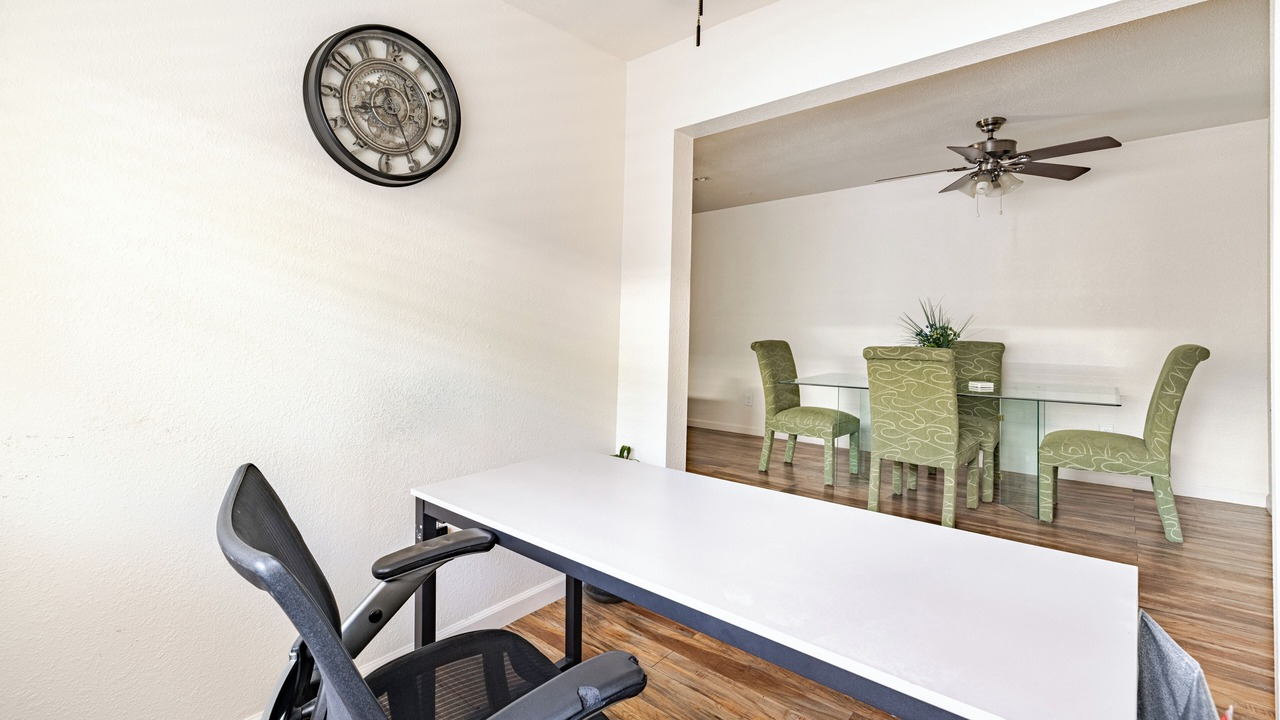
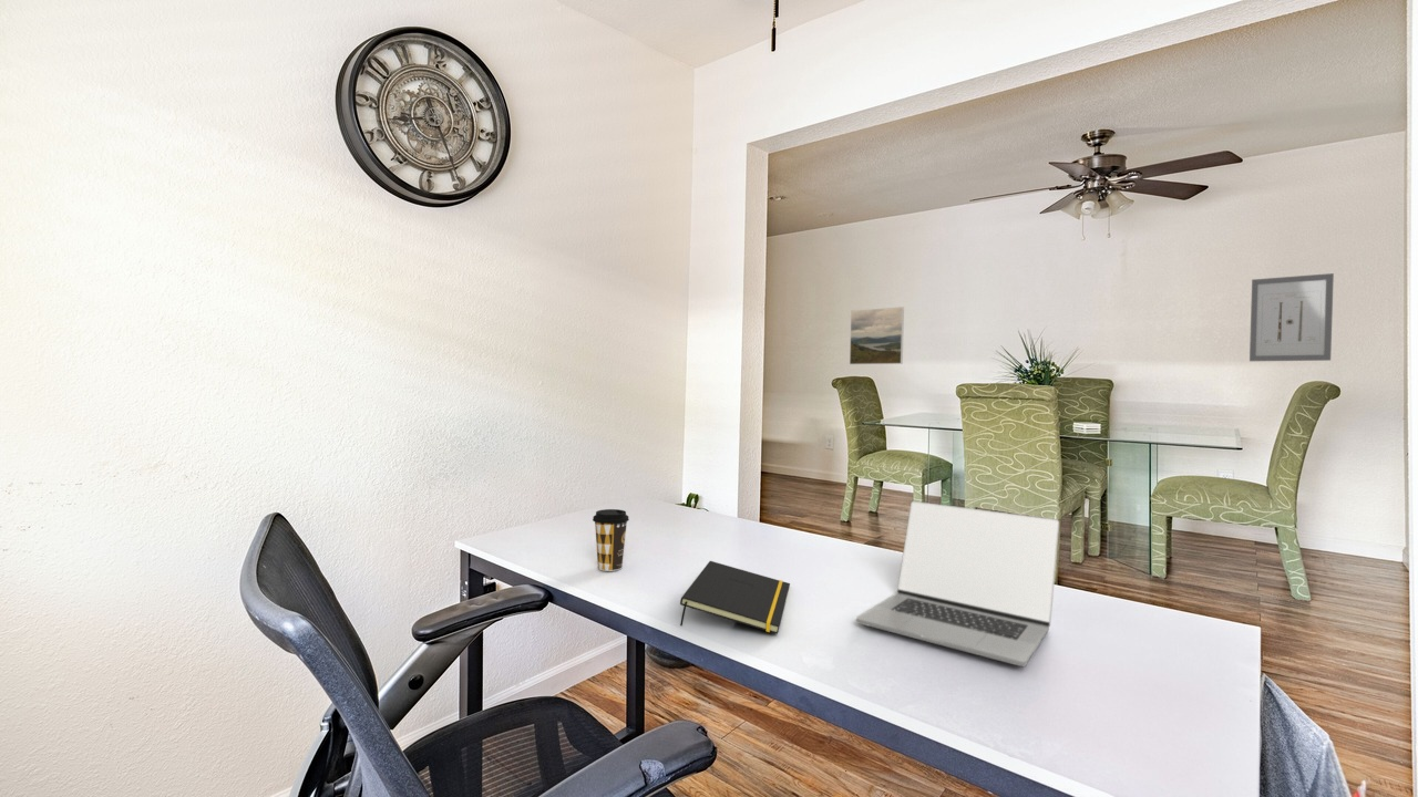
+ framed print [849,306,905,365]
+ wall art [1249,272,1335,362]
+ laptop [855,500,1060,667]
+ notepad [679,560,791,635]
+ coffee cup [592,508,630,572]
